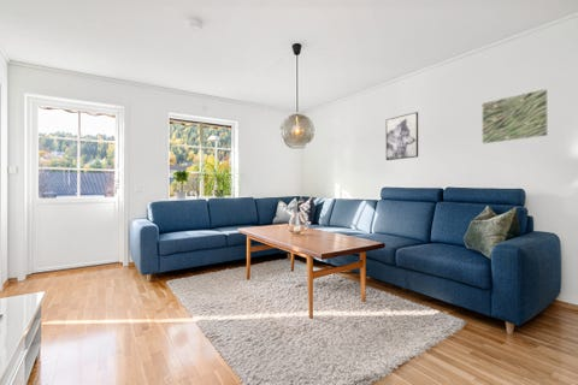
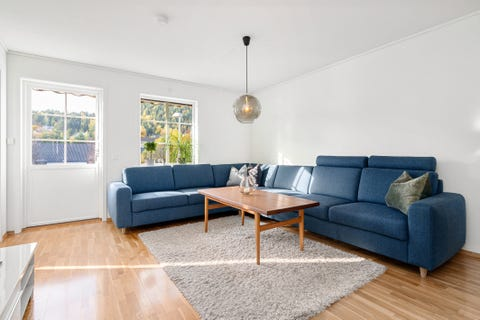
- wall art [482,88,548,144]
- wall art [385,111,419,161]
